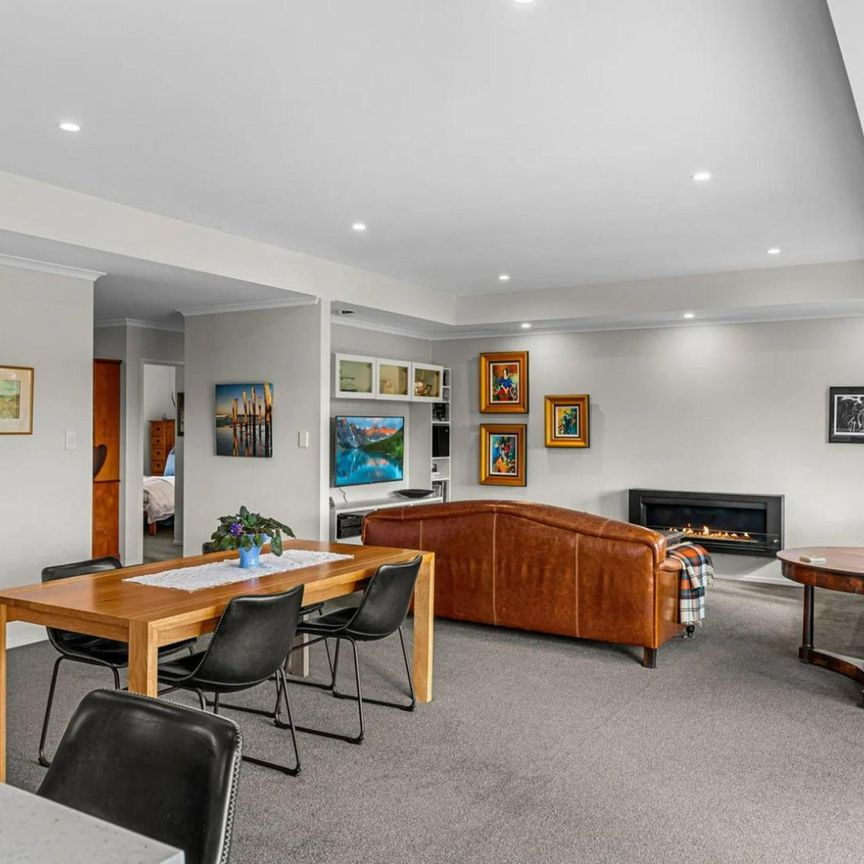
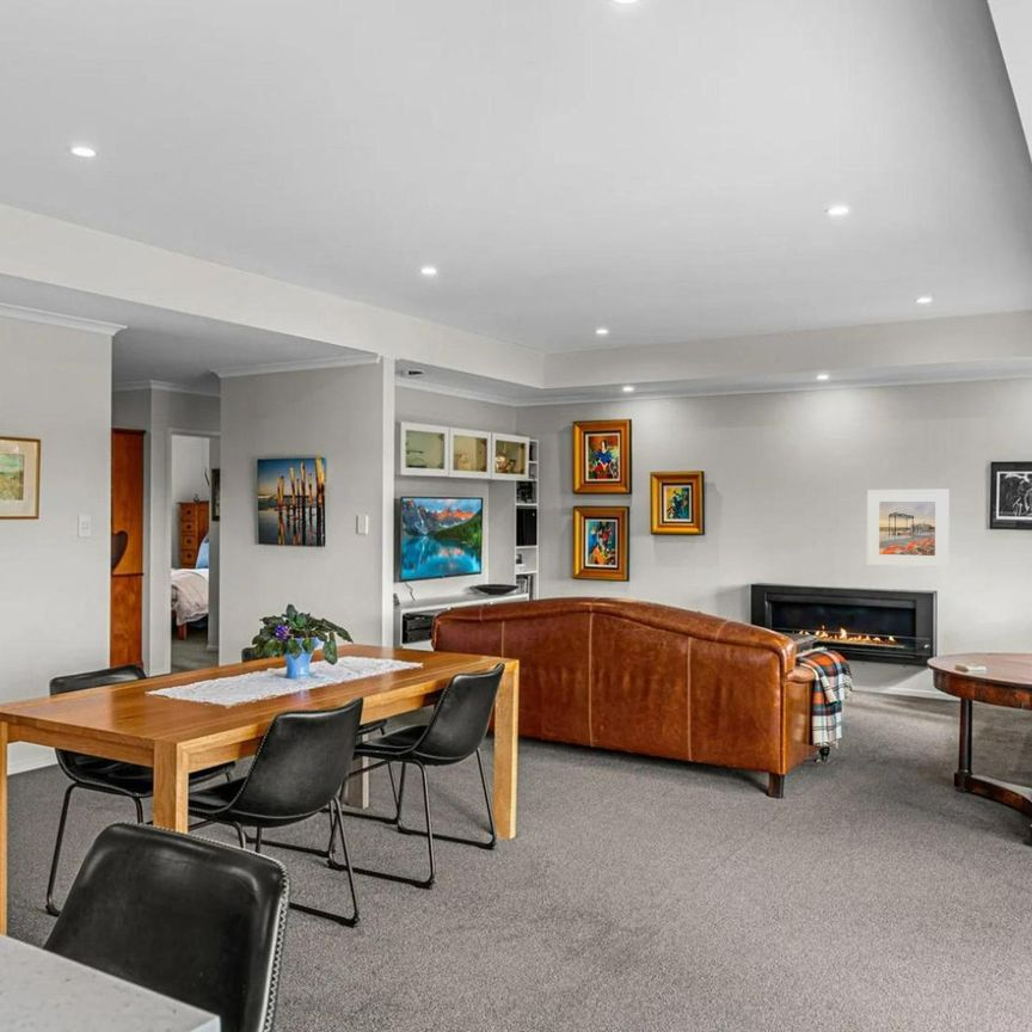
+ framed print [866,489,950,570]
